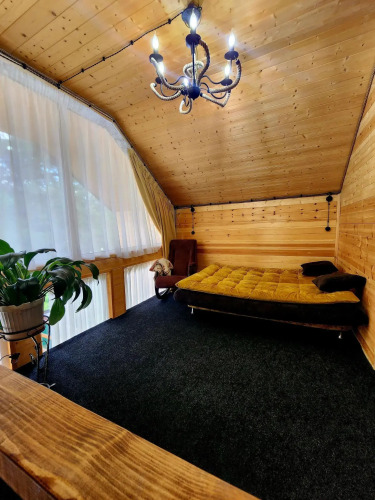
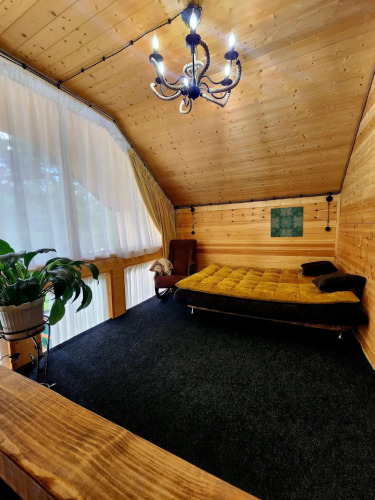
+ wall art [270,205,305,238]
